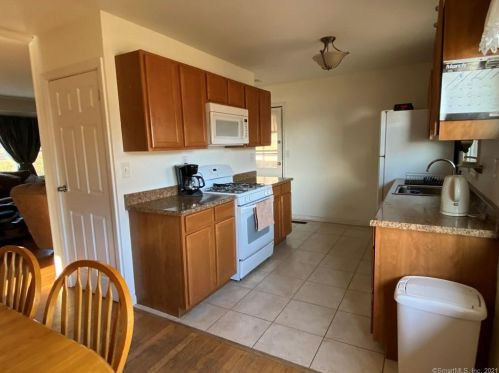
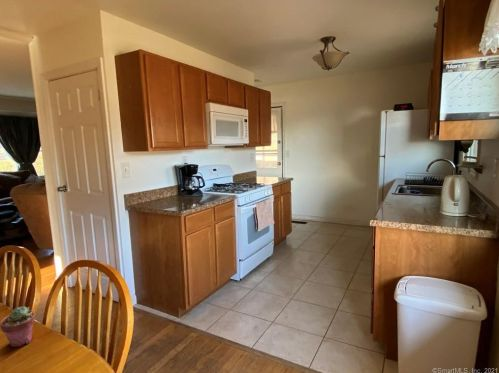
+ potted succulent [0,305,36,348]
